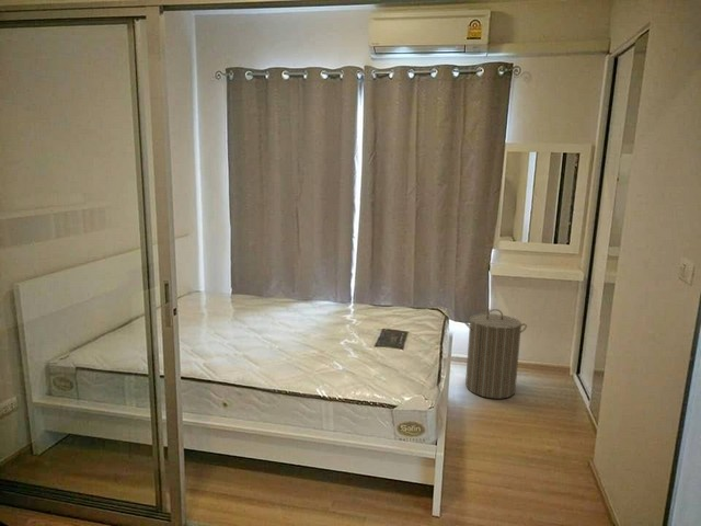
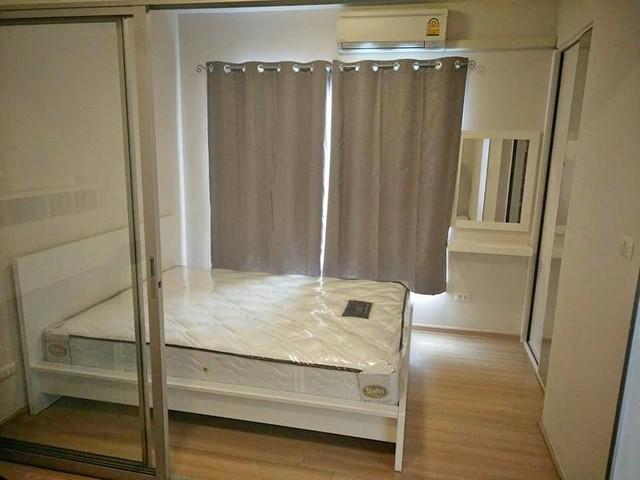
- laundry hamper [463,308,528,400]
